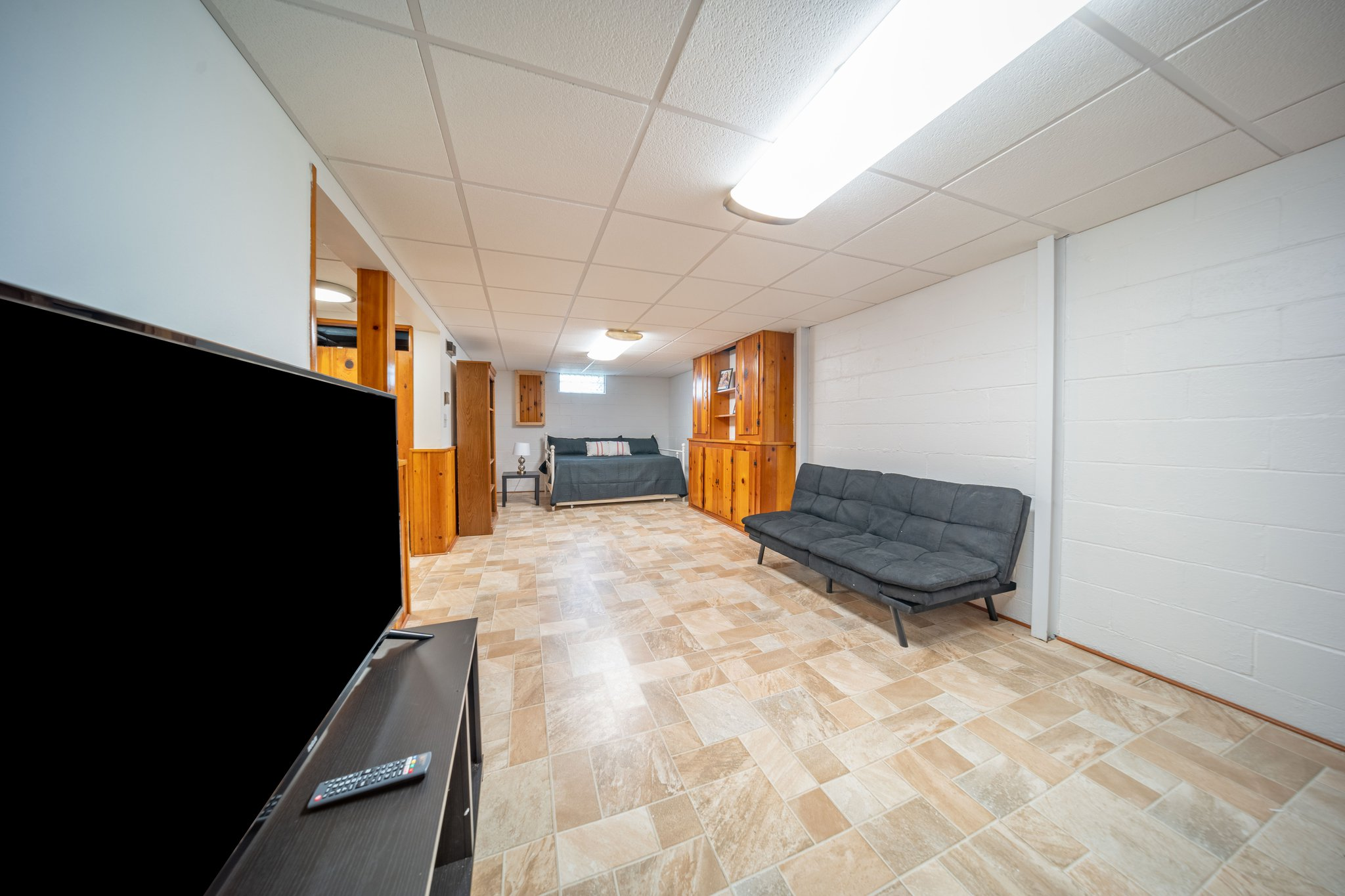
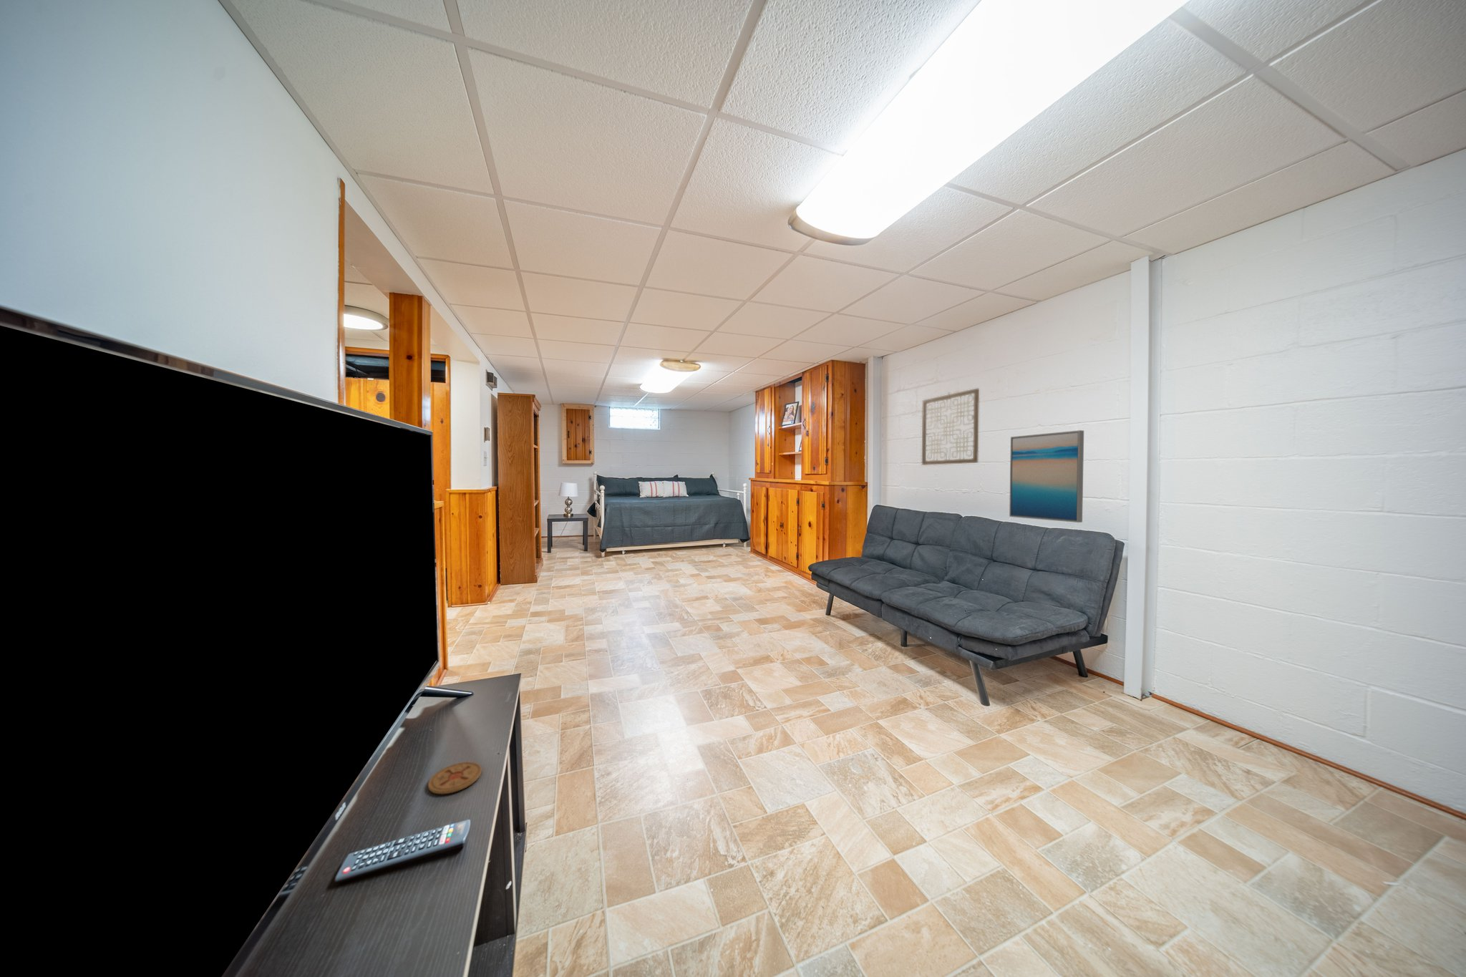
+ wall art [921,388,980,466]
+ wall art [1008,430,1085,523]
+ coaster [427,761,483,795]
